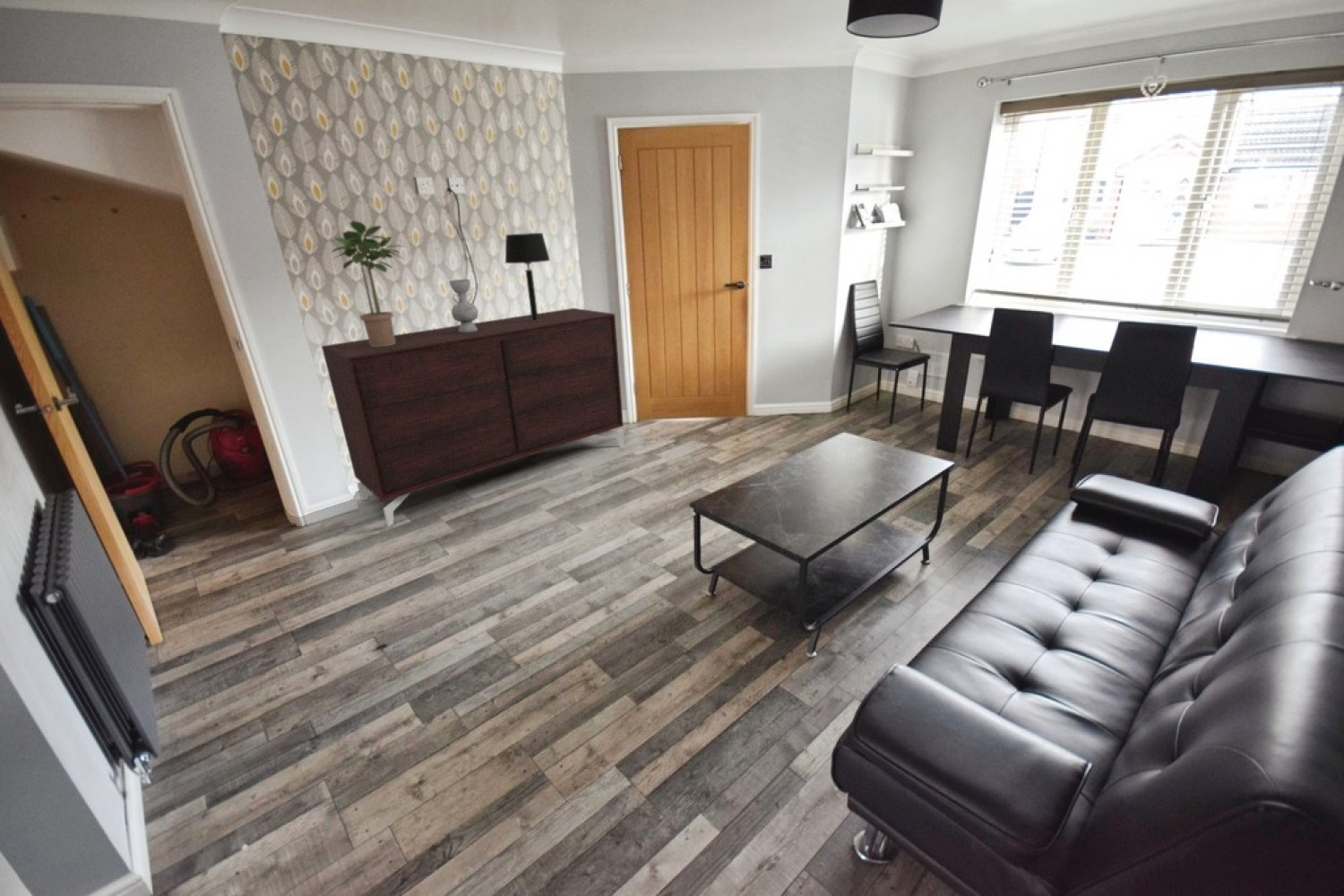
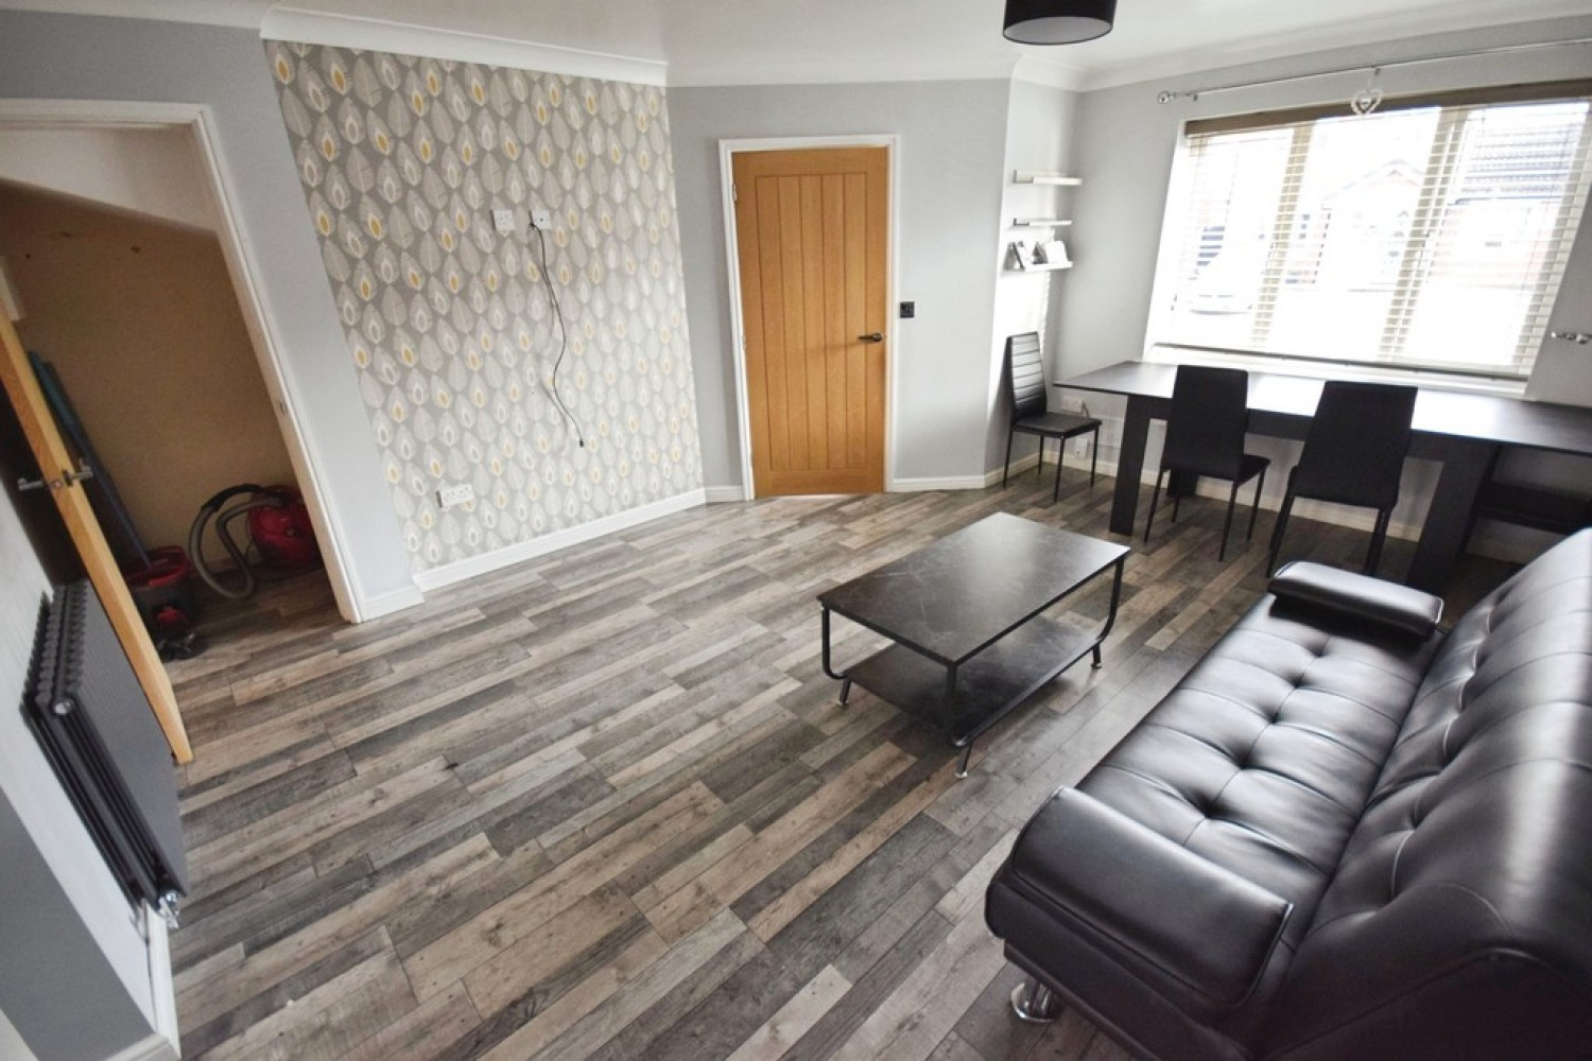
- sideboard [321,307,625,528]
- table lamp [504,232,551,322]
- decorative vase [449,279,479,332]
- potted plant [331,220,404,347]
